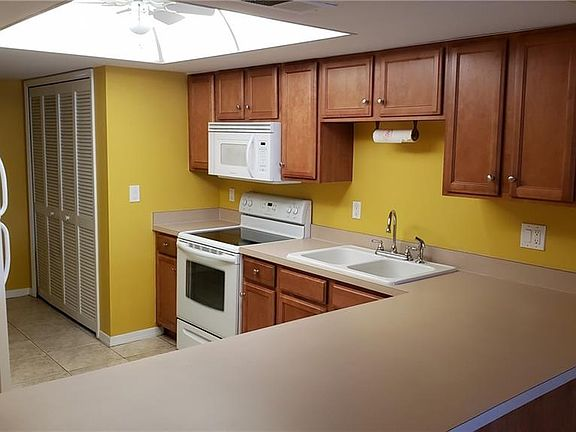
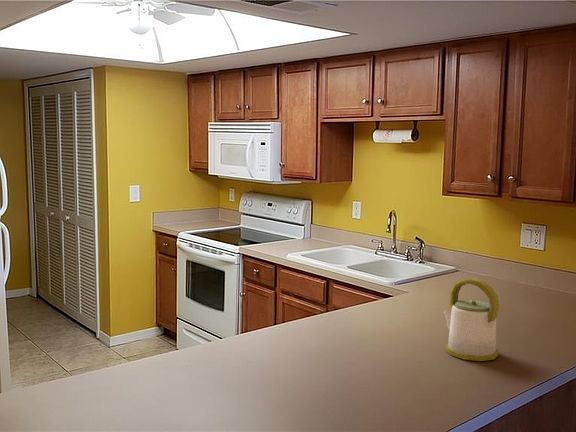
+ kettle [442,277,500,362]
